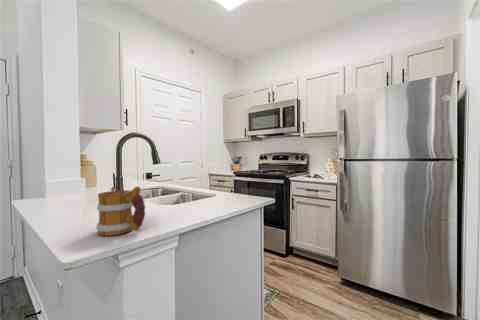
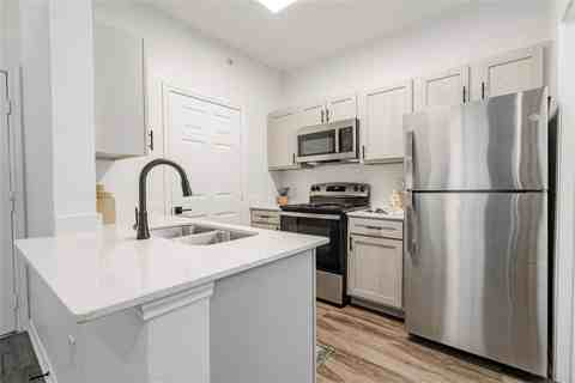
- mug [95,185,146,237]
